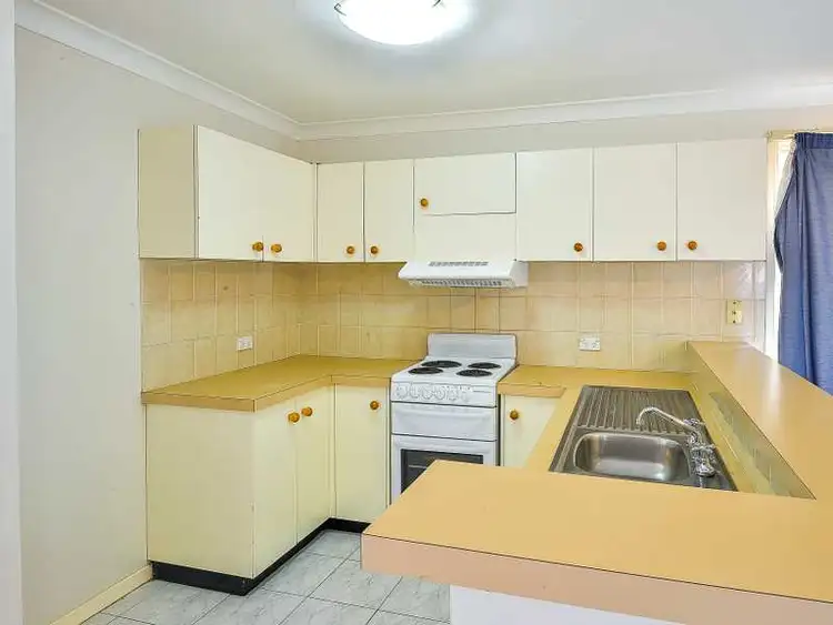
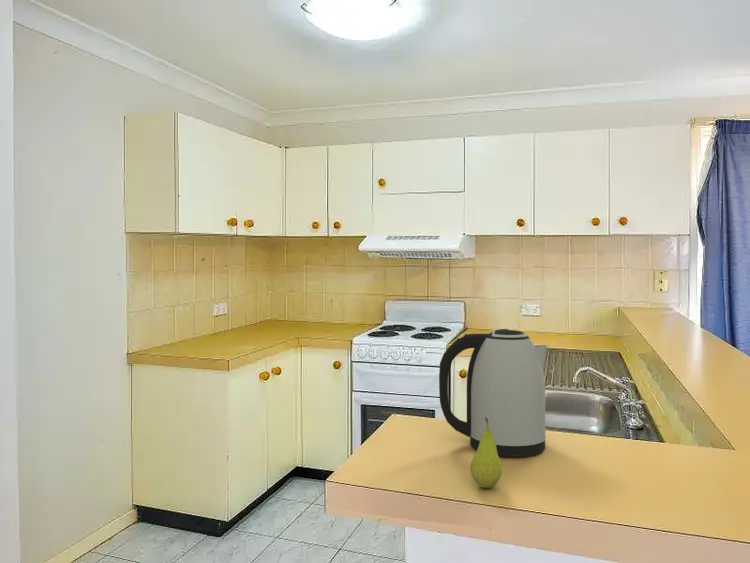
+ kettle [438,328,548,458]
+ fruit [469,417,504,489]
